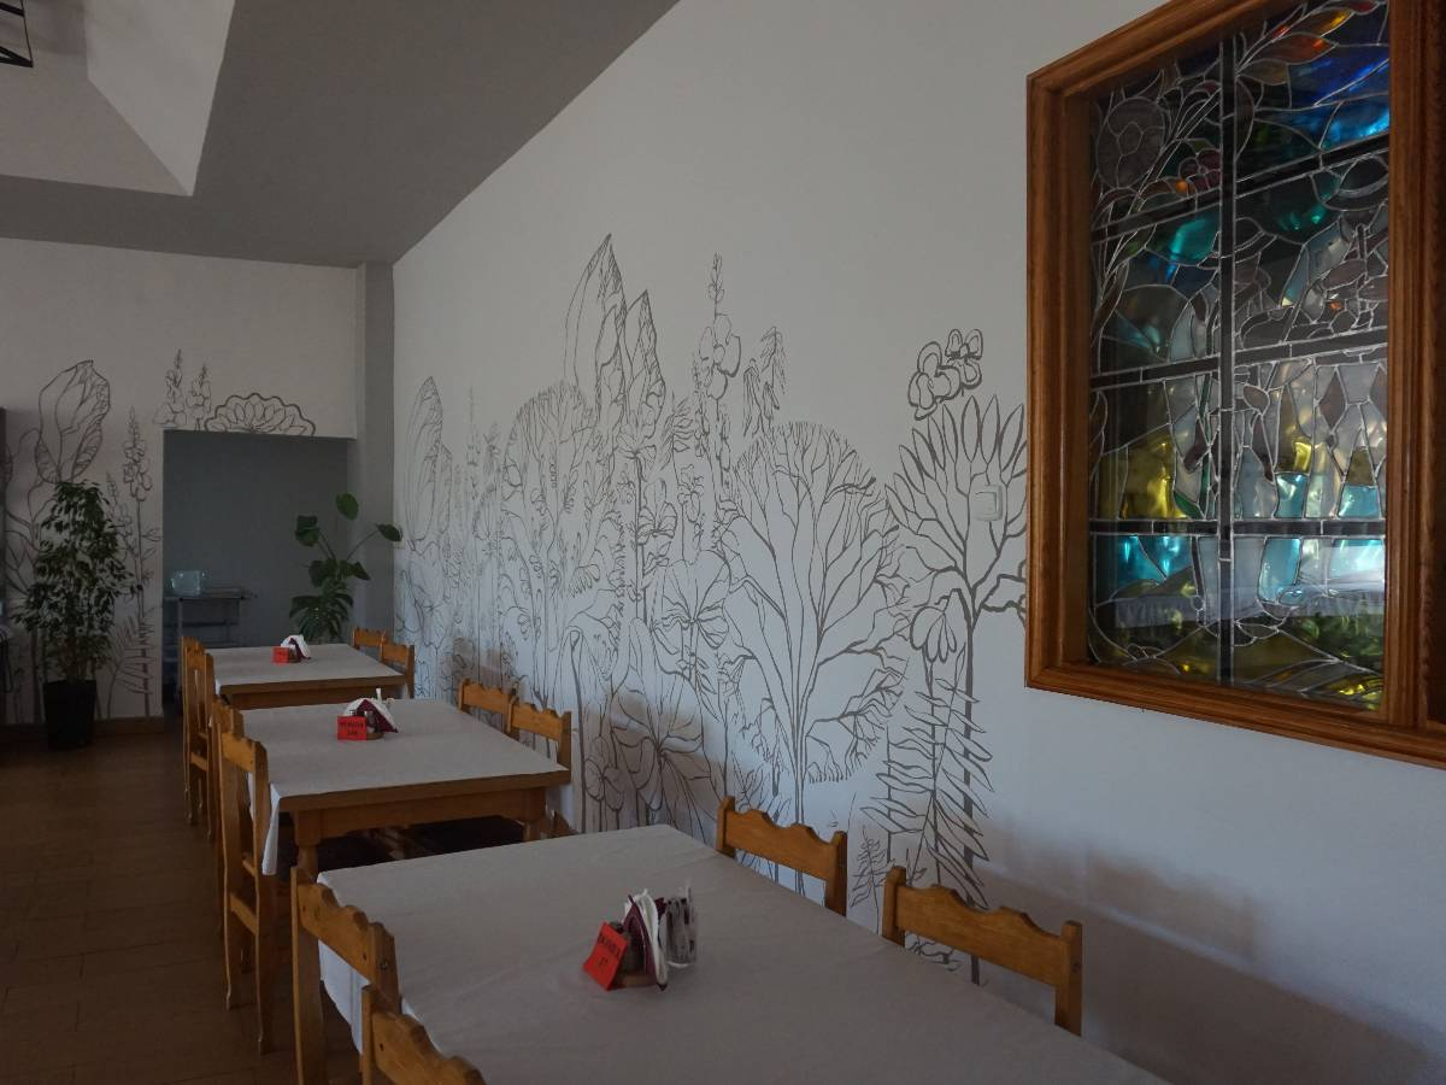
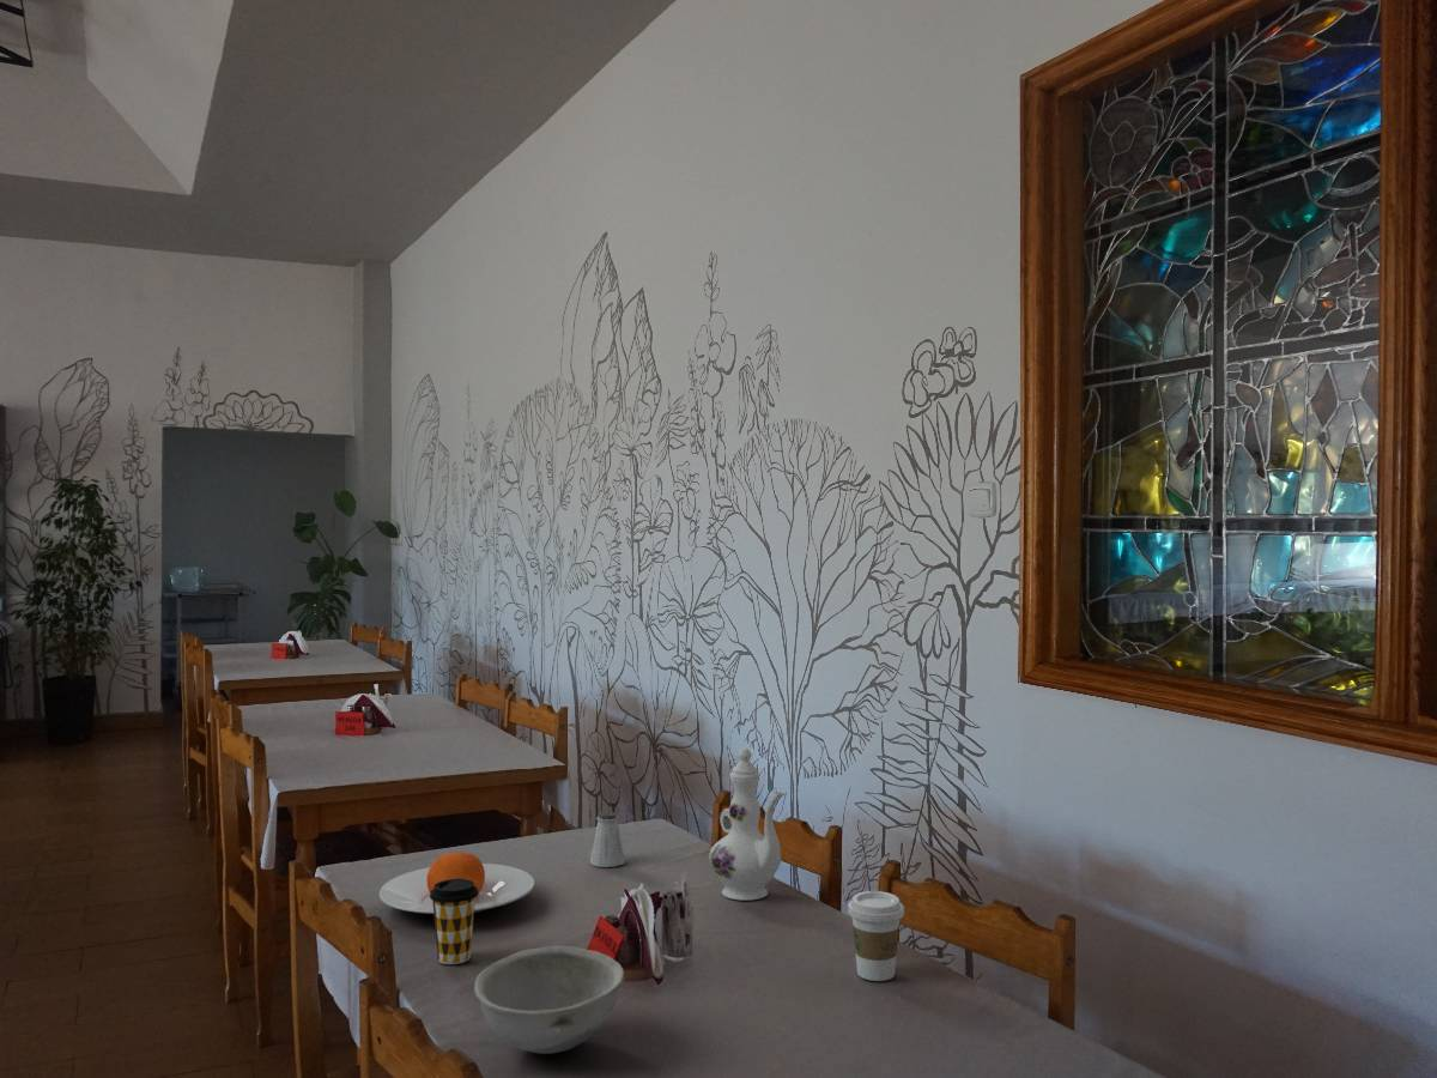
+ chinaware [708,747,784,902]
+ coffee cup [430,879,479,965]
+ coffee cup [847,890,905,982]
+ bowl [473,945,625,1055]
+ saltshaker [589,811,626,868]
+ plate [378,850,535,915]
